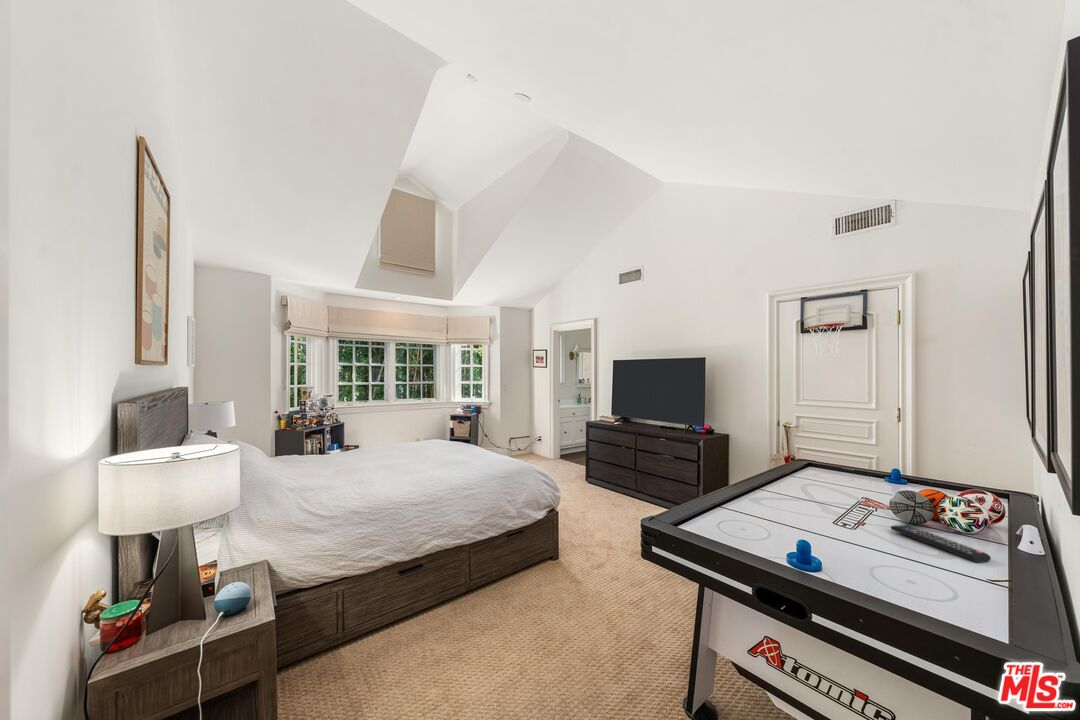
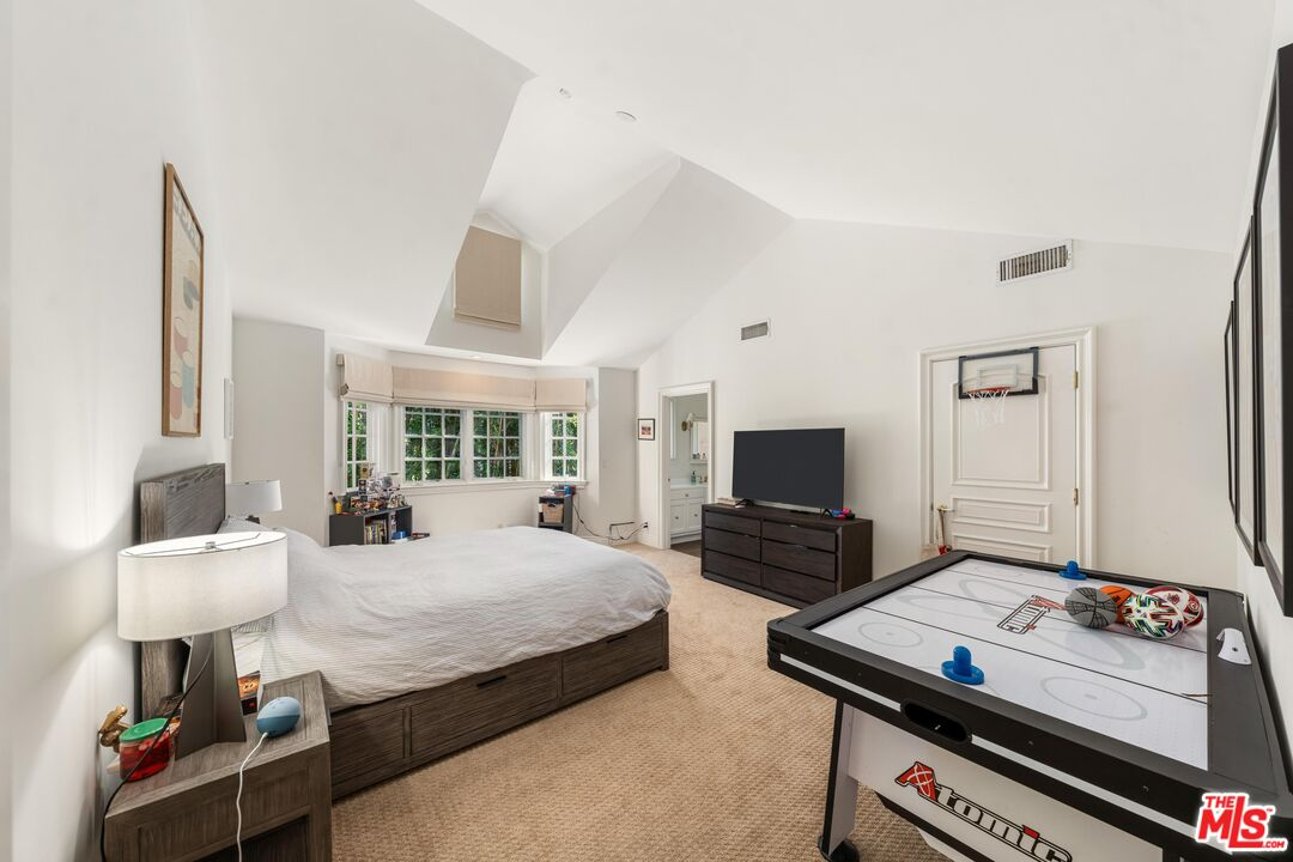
- remote control [890,524,992,564]
